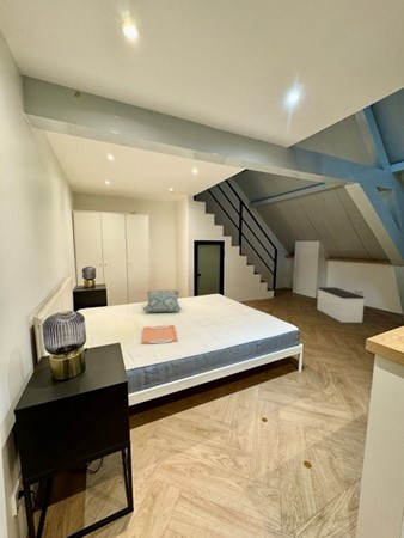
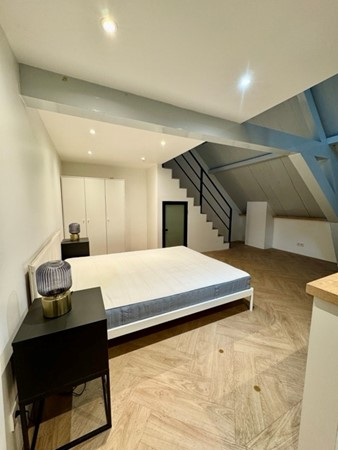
- decorative pillow [141,289,183,313]
- serving tray [141,324,179,346]
- bench [316,286,366,324]
